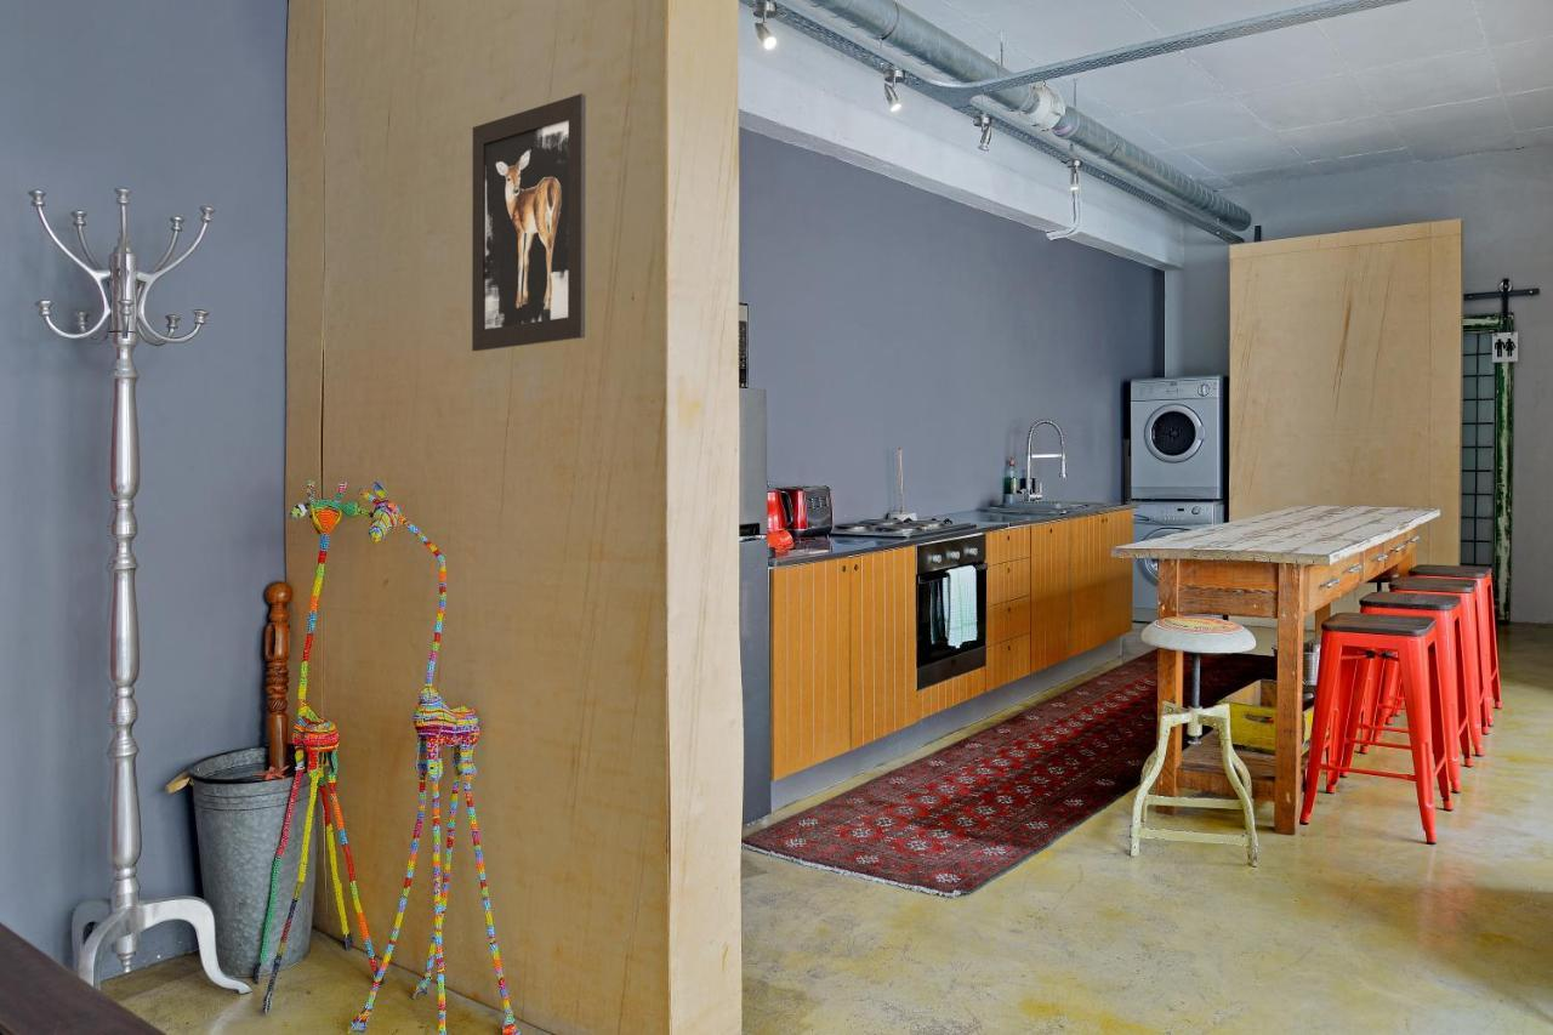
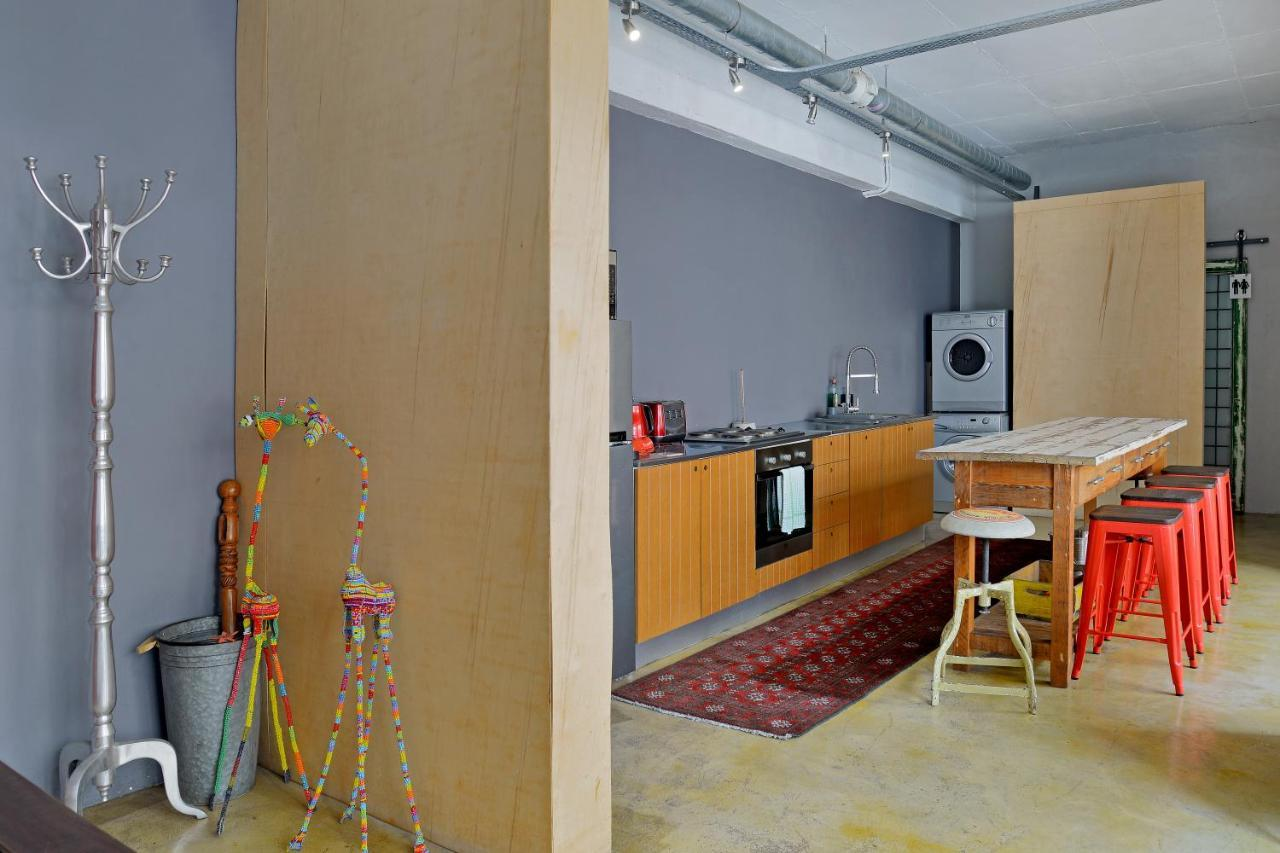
- wall art [471,92,587,352]
